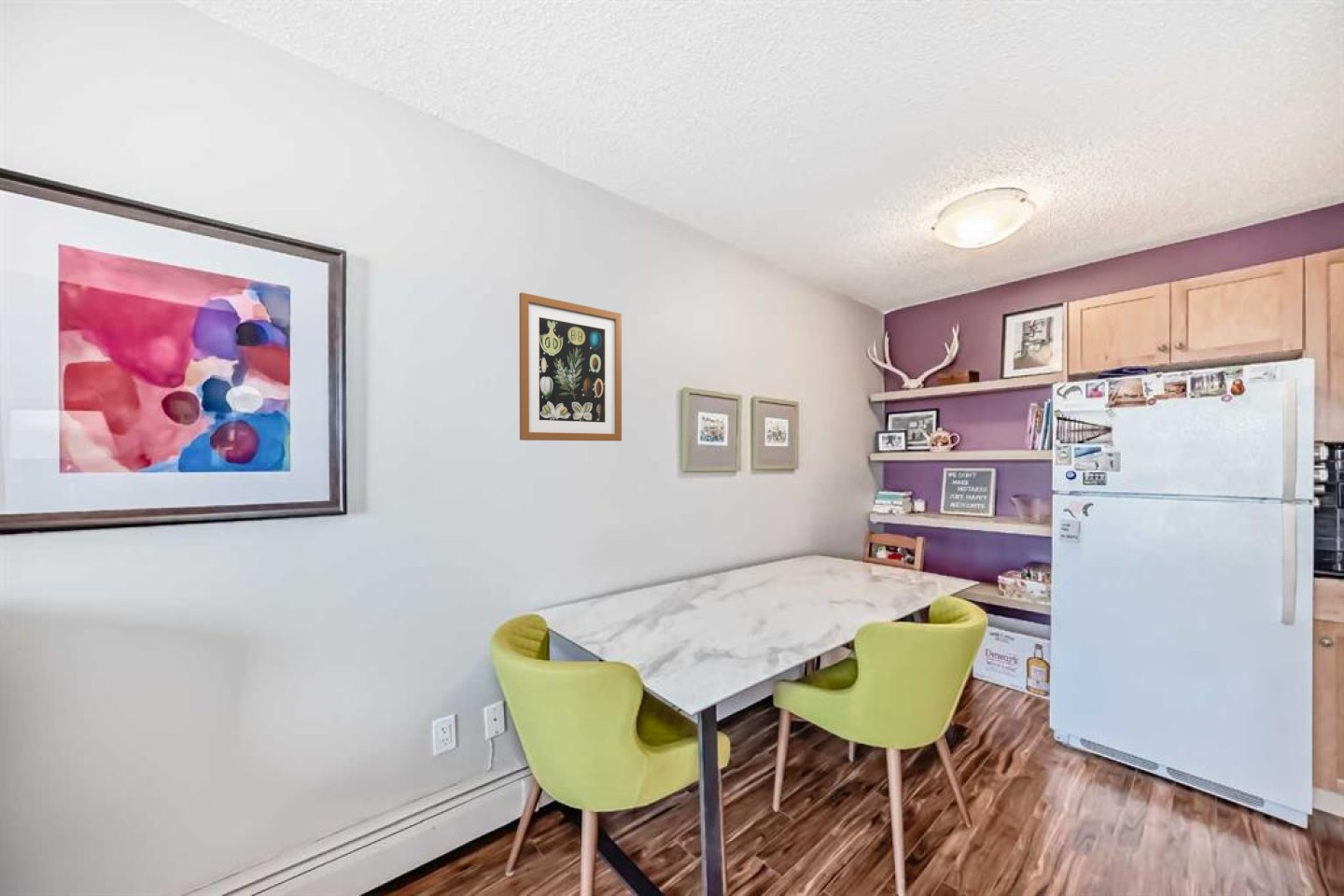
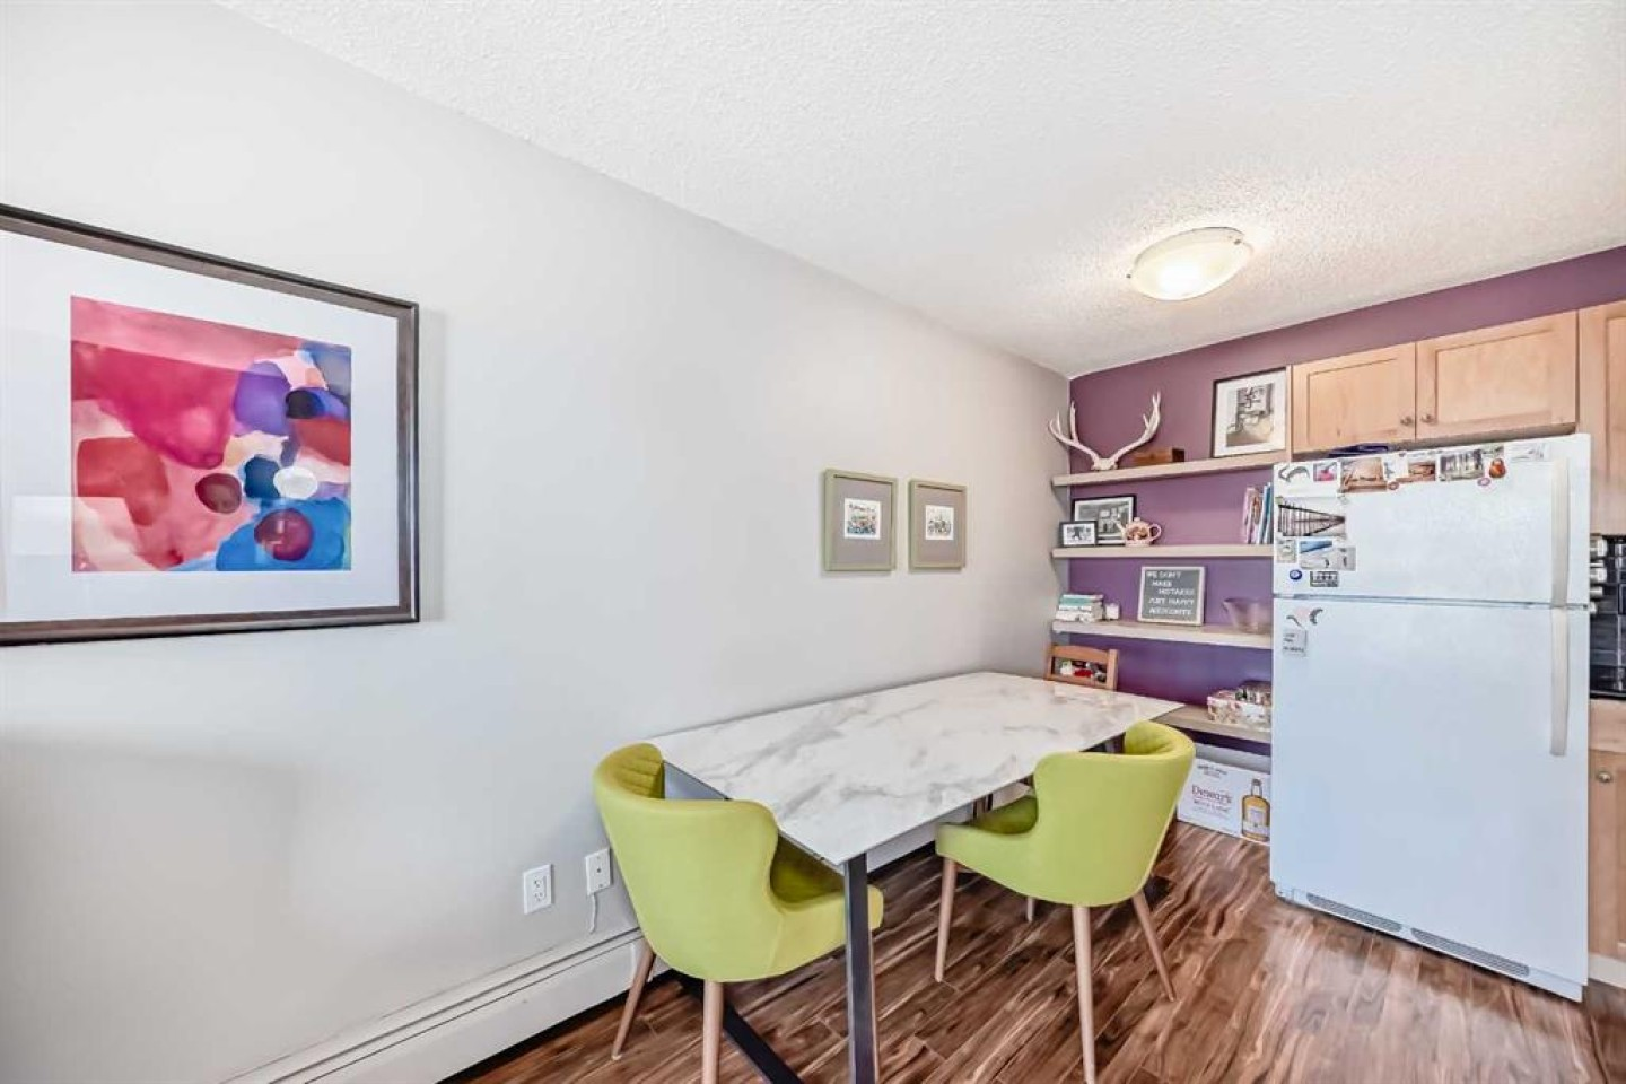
- wall art [518,291,623,441]
